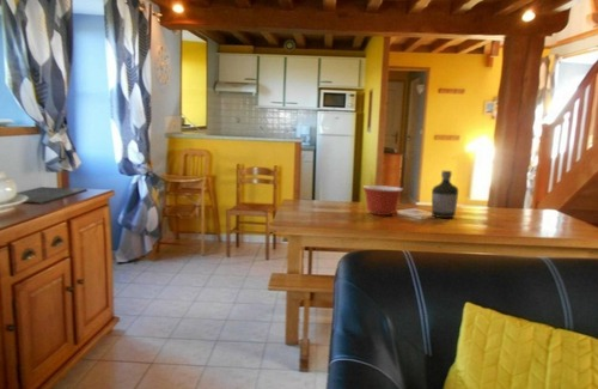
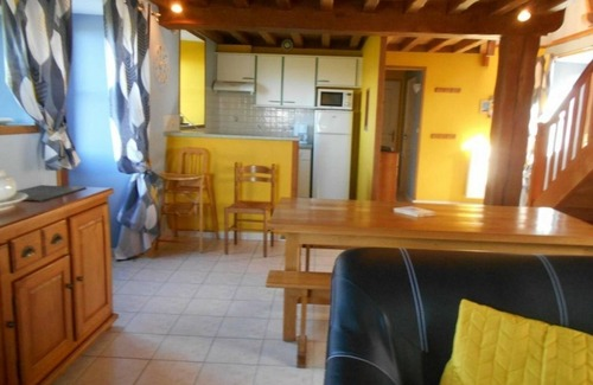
- bottle [431,170,459,219]
- mixing bowl [361,184,404,217]
